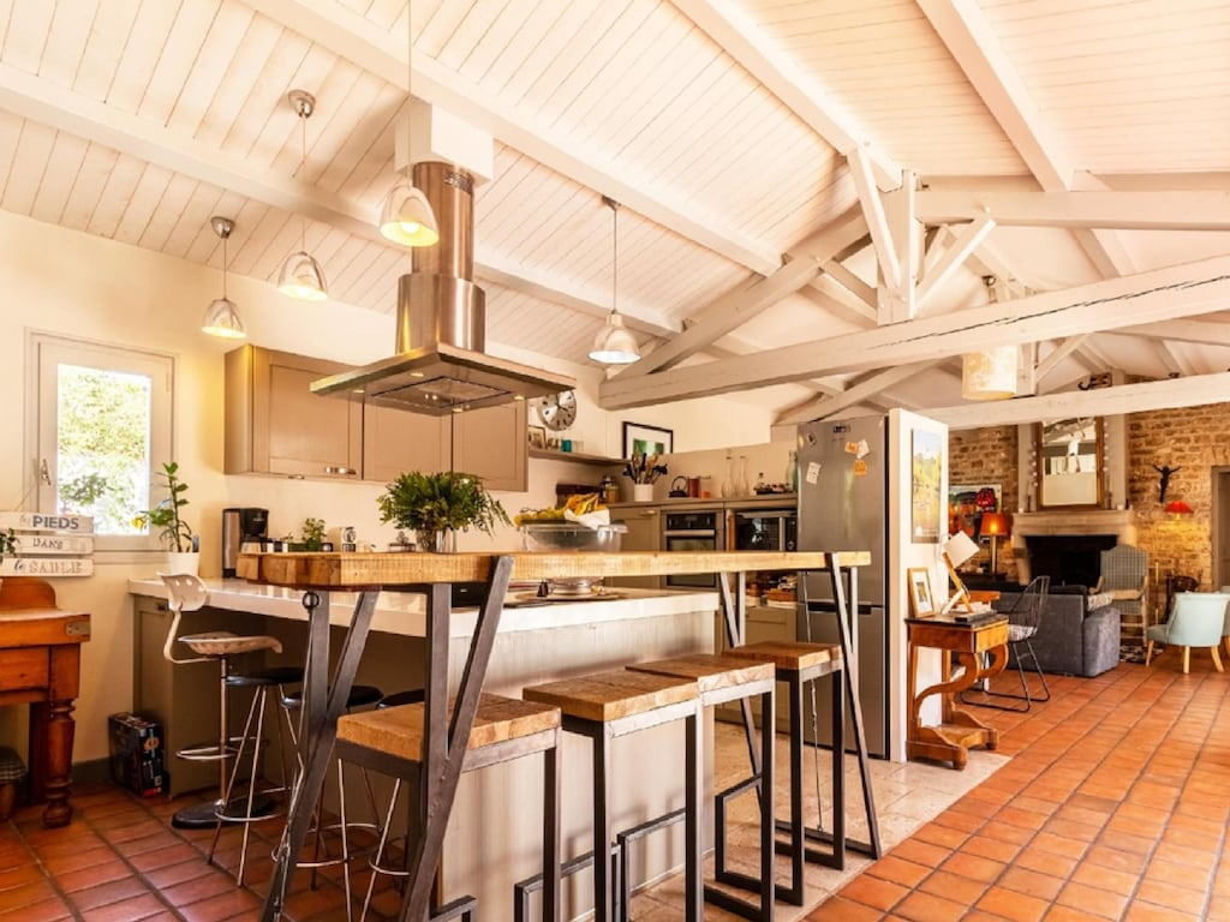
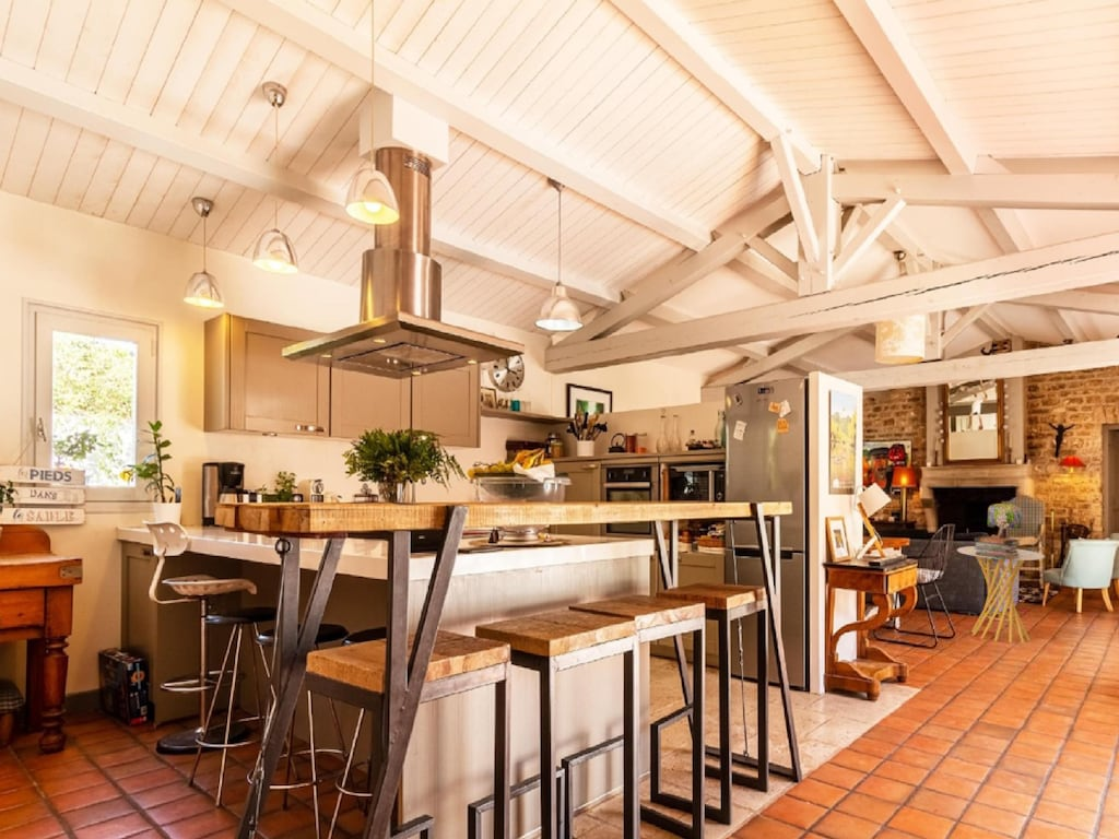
+ table lamp [987,501,1023,539]
+ side table [956,545,1046,643]
+ book stack [974,535,1022,560]
